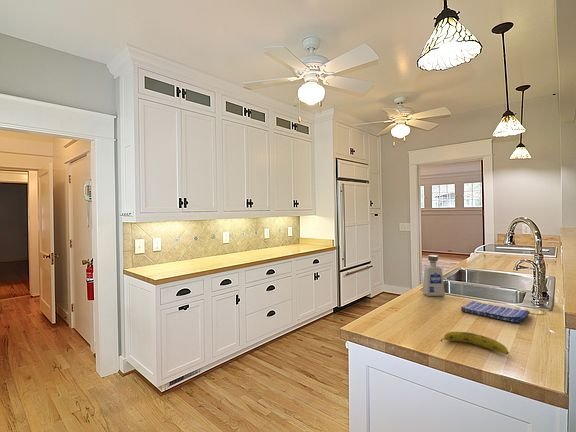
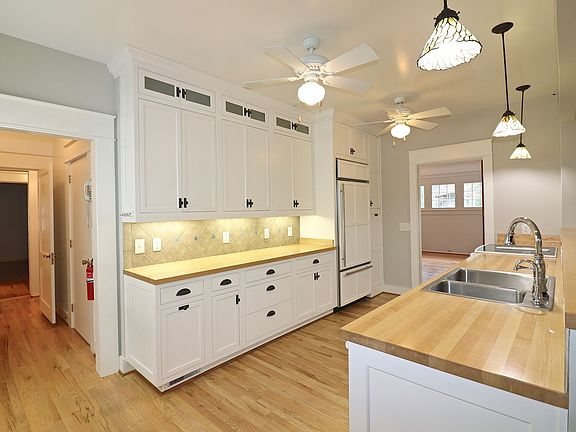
- fruit [440,331,510,355]
- dish towel [460,300,531,324]
- soap dispenser [421,254,446,297]
